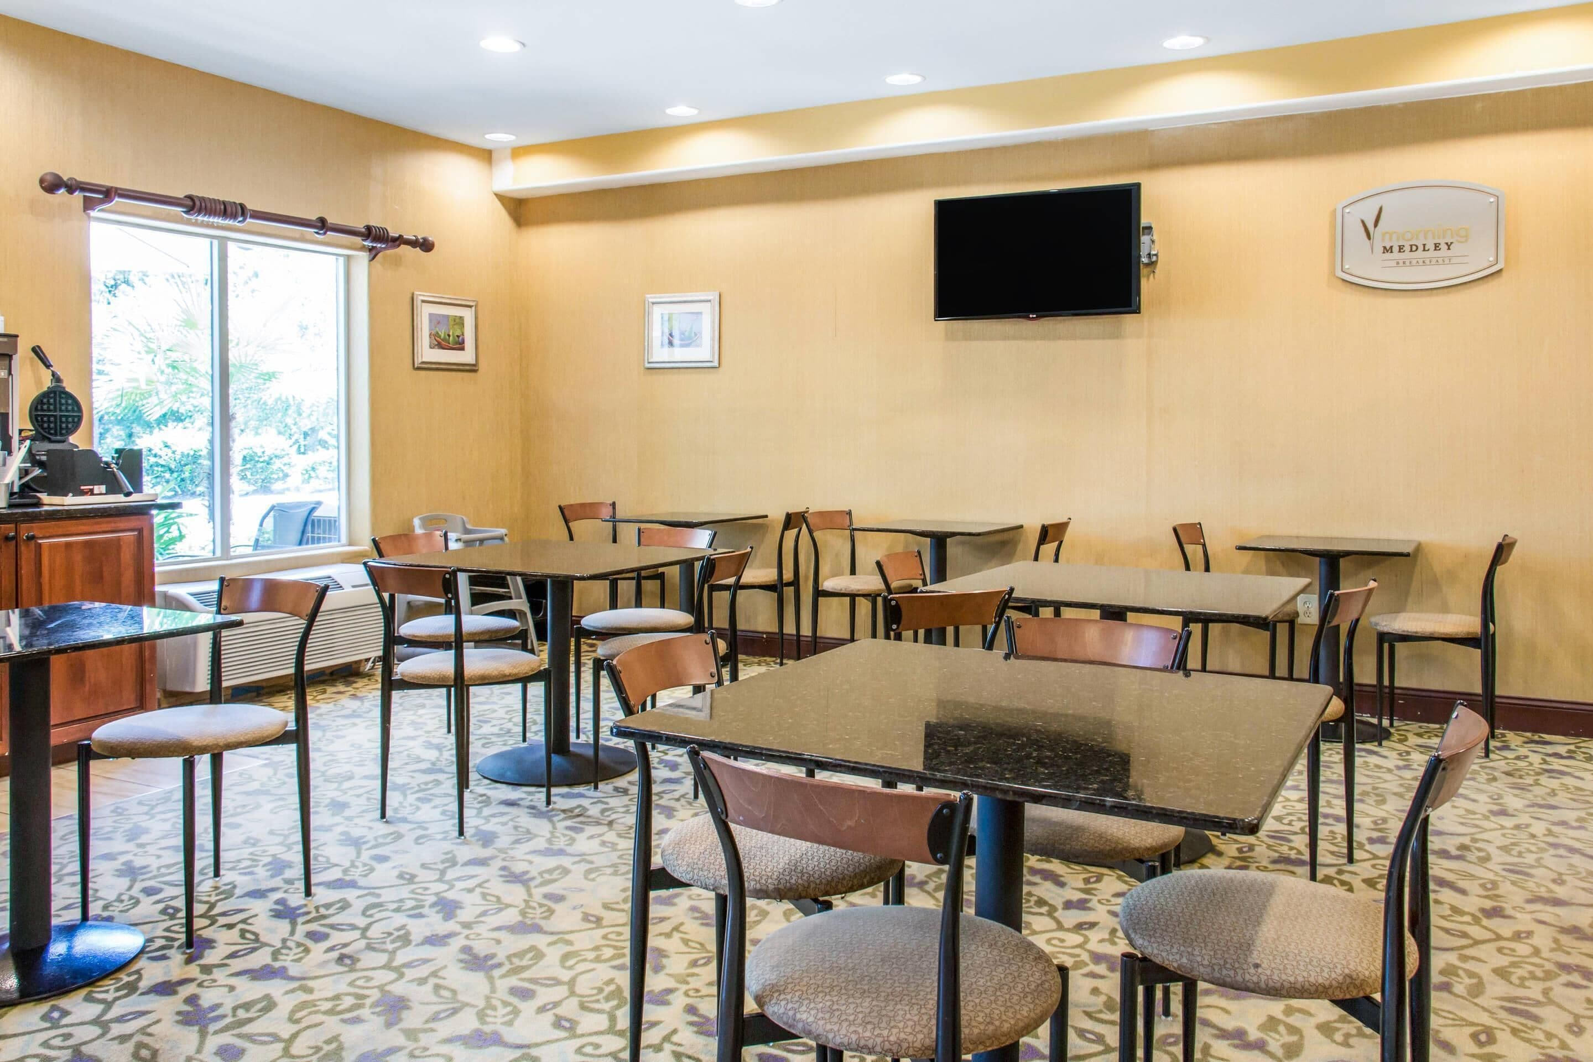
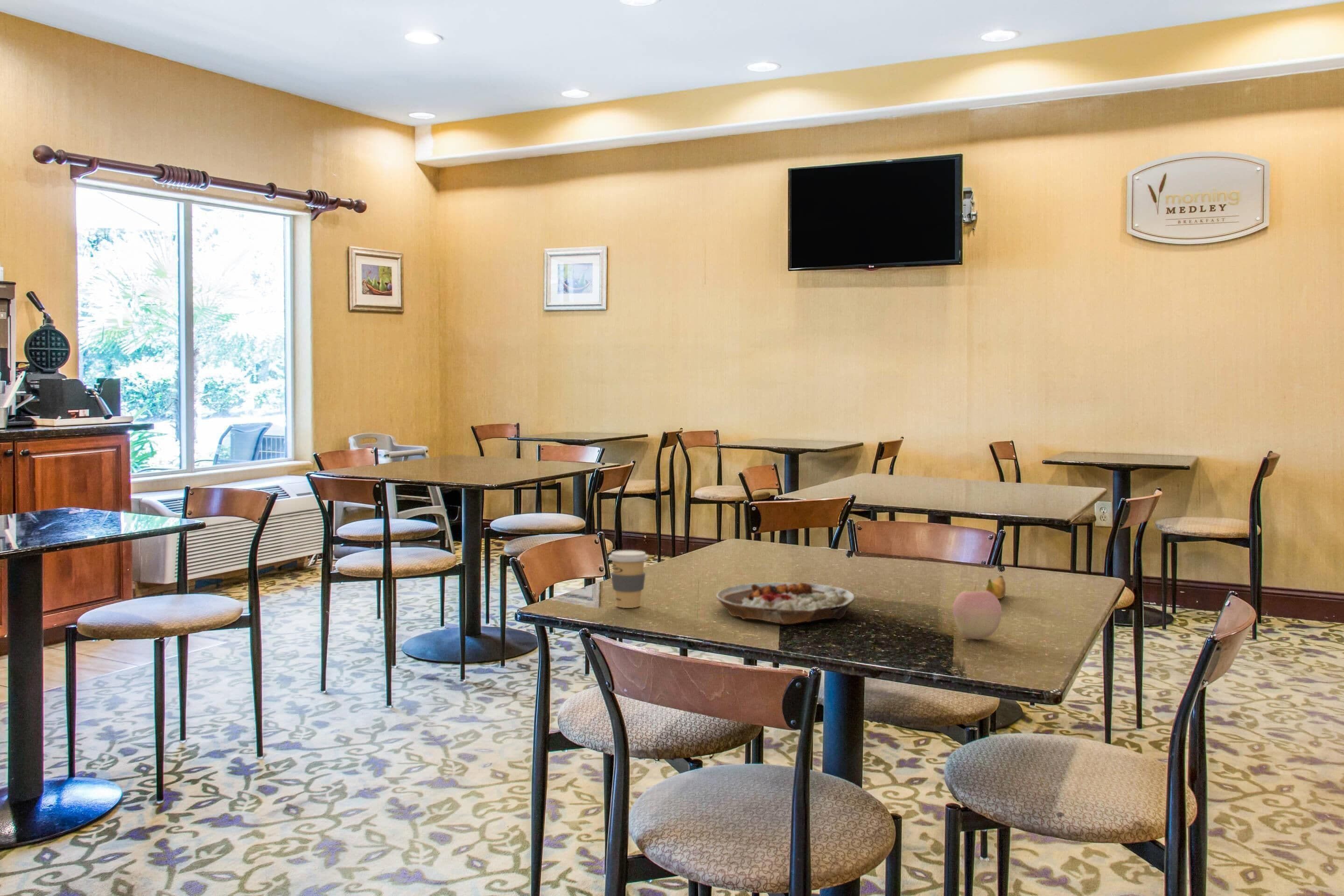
+ banana [985,575,1006,599]
+ coffee cup [608,550,649,609]
+ apple [952,582,1002,640]
+ plate [716,582,855,624]
